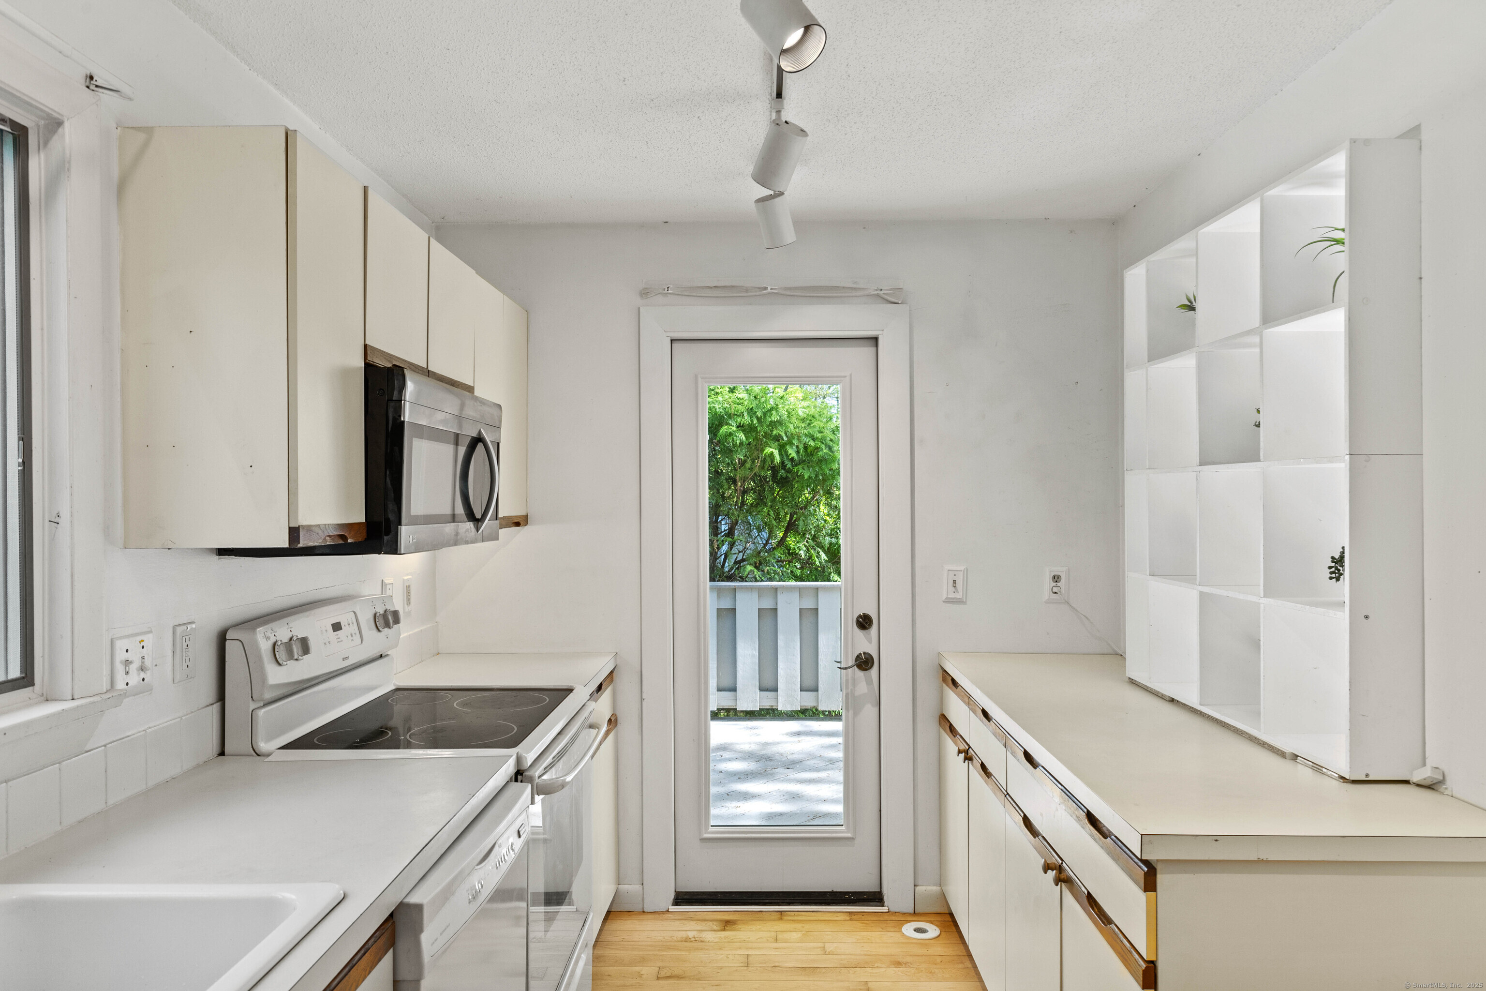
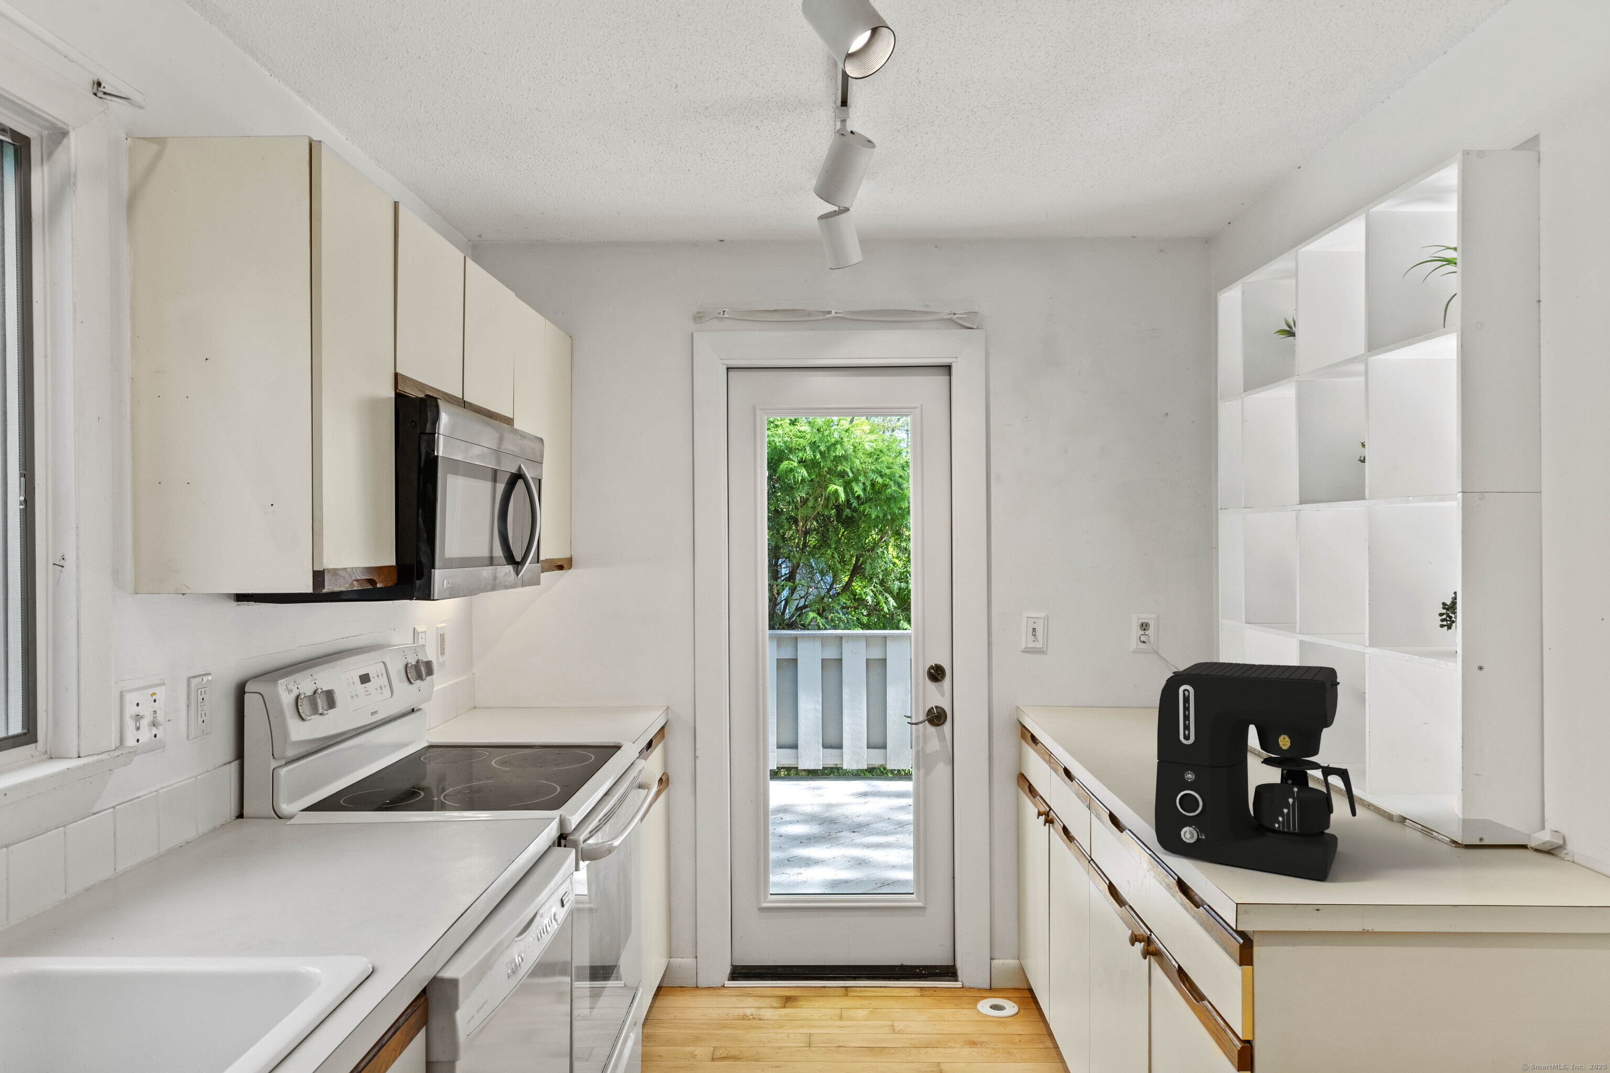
+ coffee maker [1154,662,1357,880]
